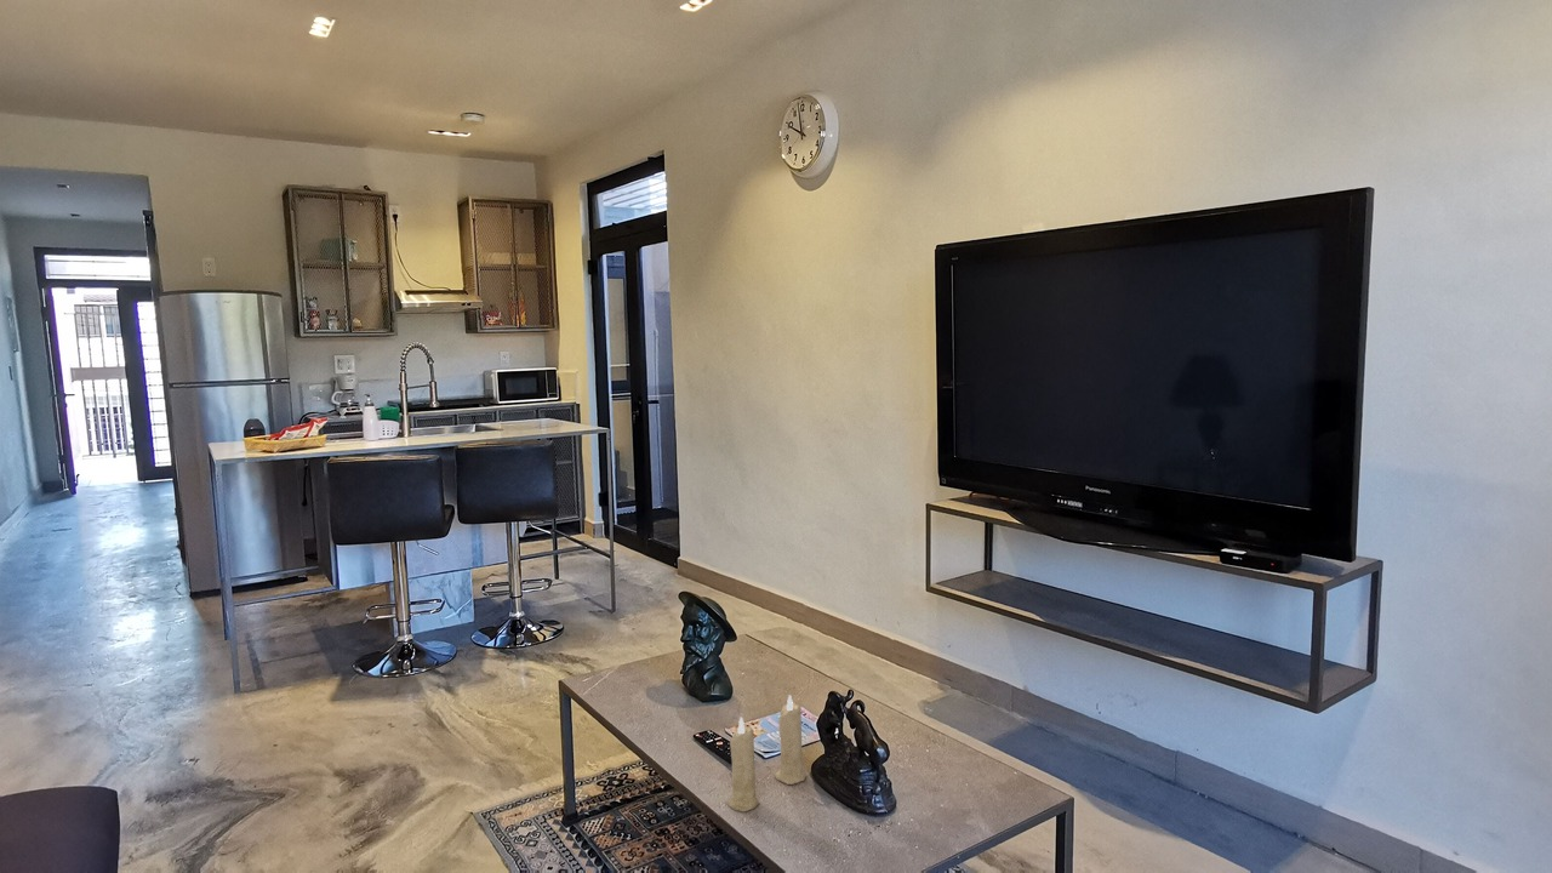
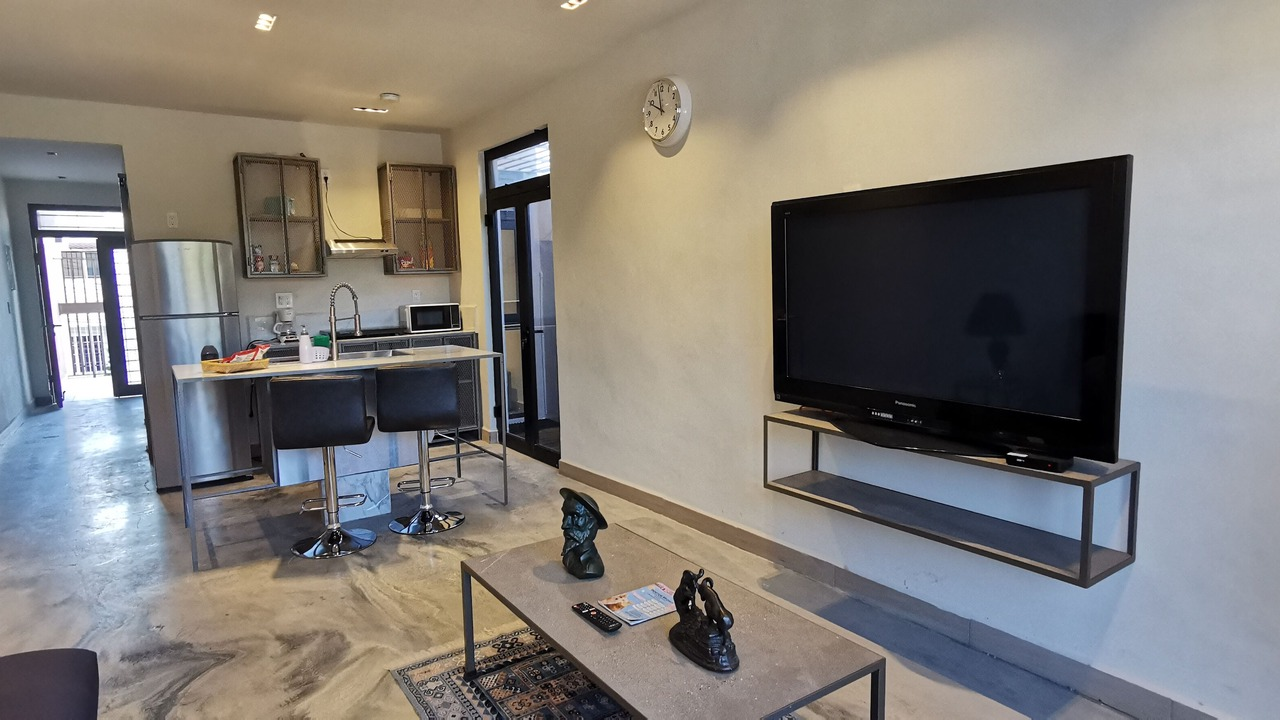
- candle [726,694,808,814]
